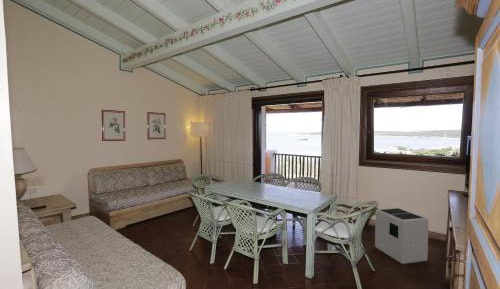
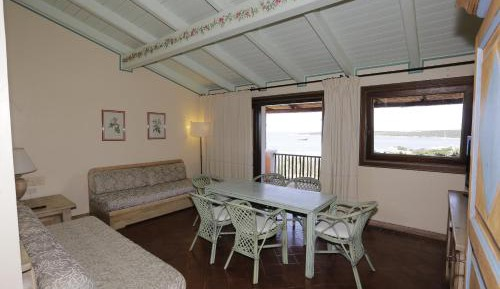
- air purifier [374,207,429,265]
